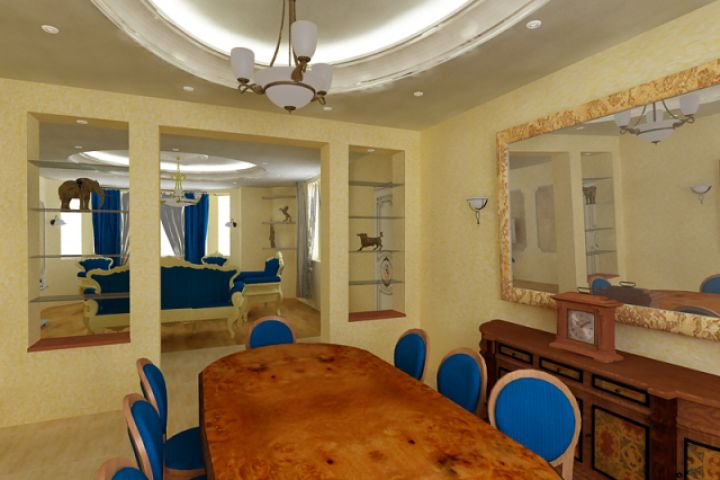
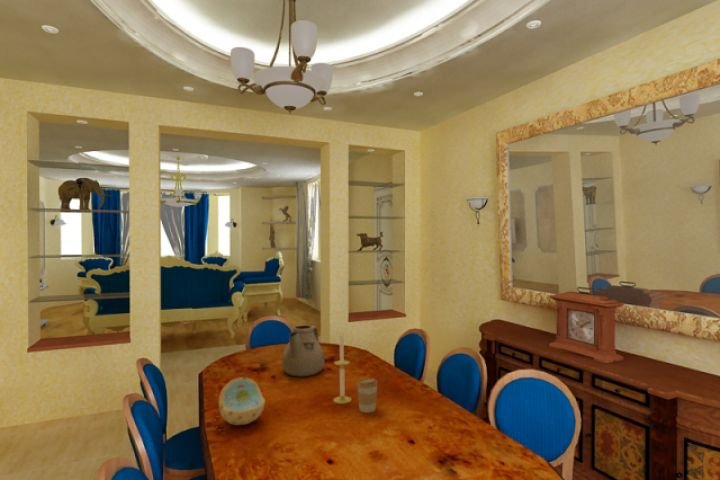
+ coffee cup [355,377,379,414]
+ candle [332,330,353,405]
+ bowl [218,376,266,426]
+ teapot [281,324,325,377]
